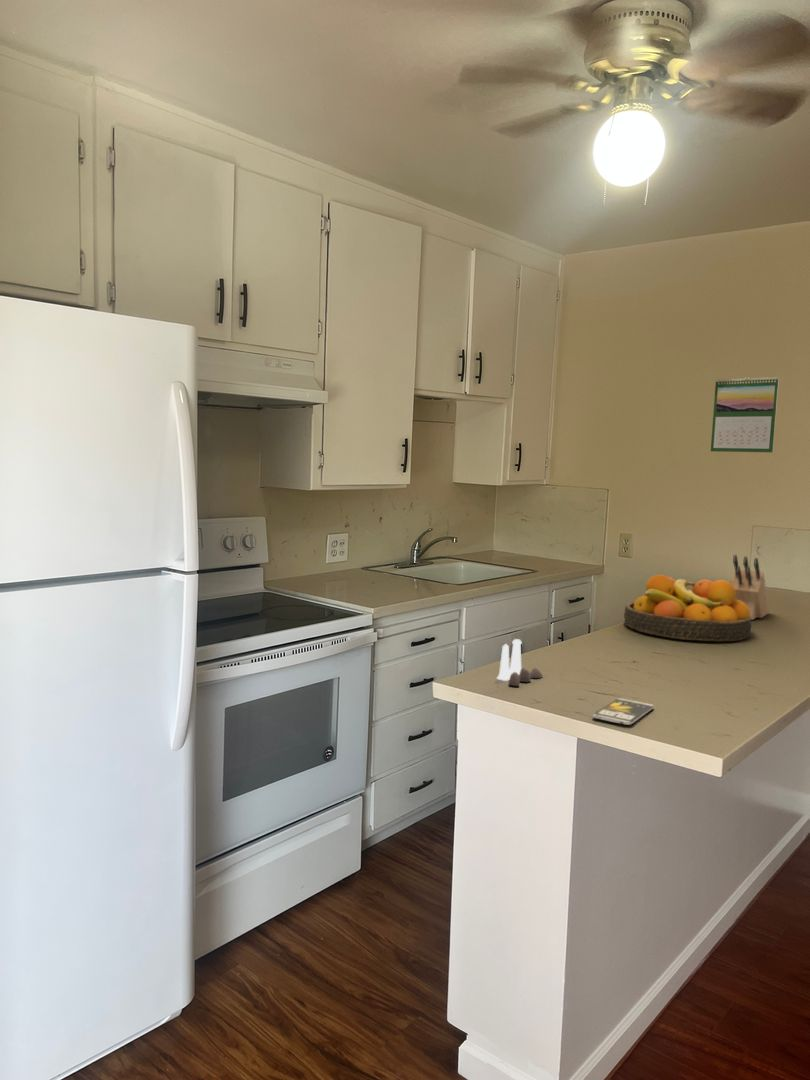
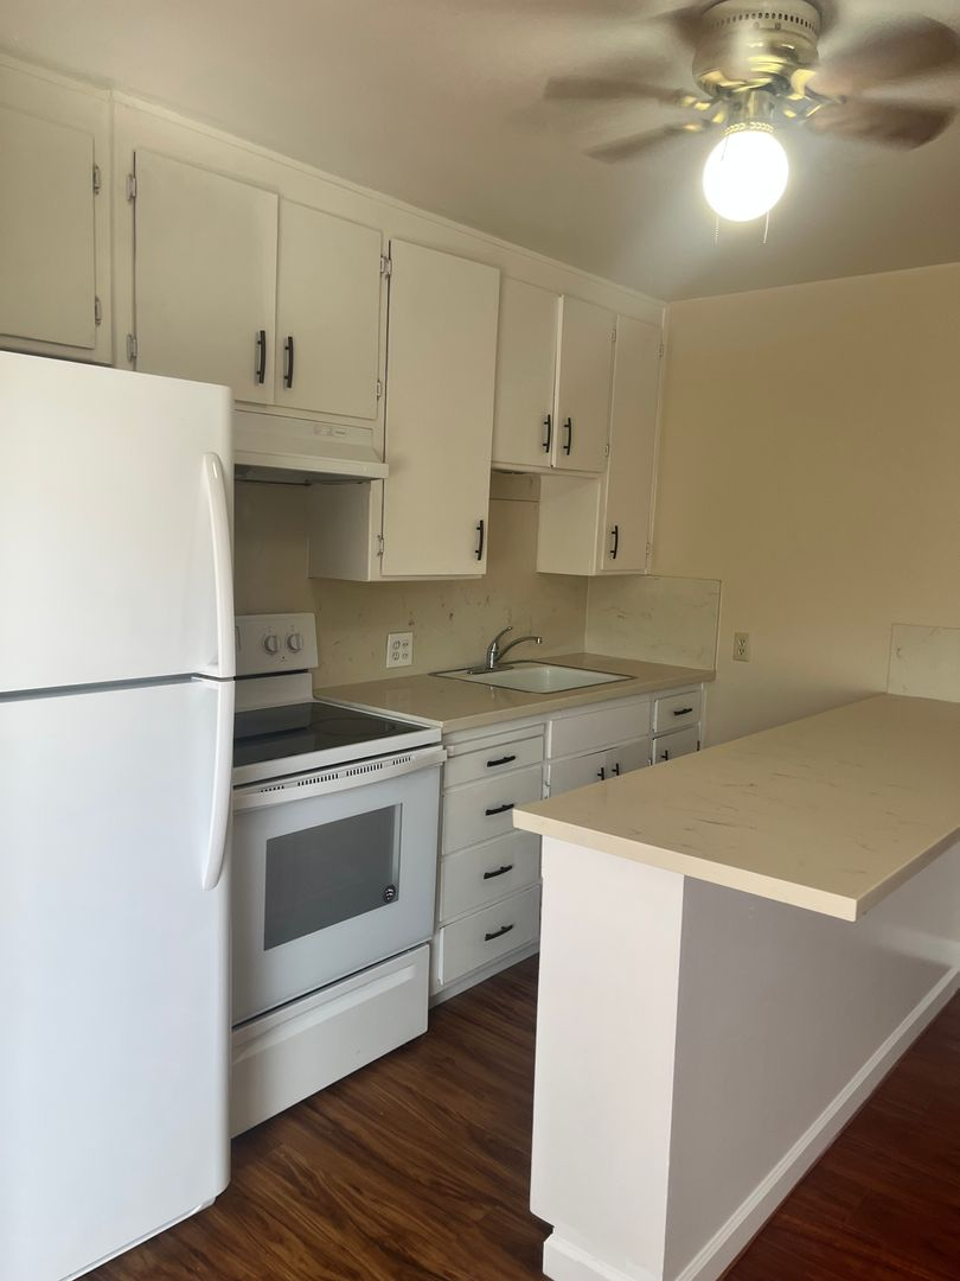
- smartphone [591,697,655,726]
- knife block [731,554,770,621]
- salt and pepper shaker set [496,638,544,687]
- fruit bowl [623,574,752,642]
- calendar [710,376,780,454]
